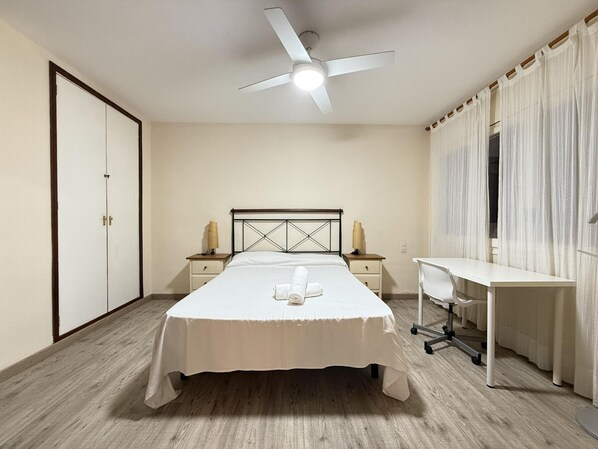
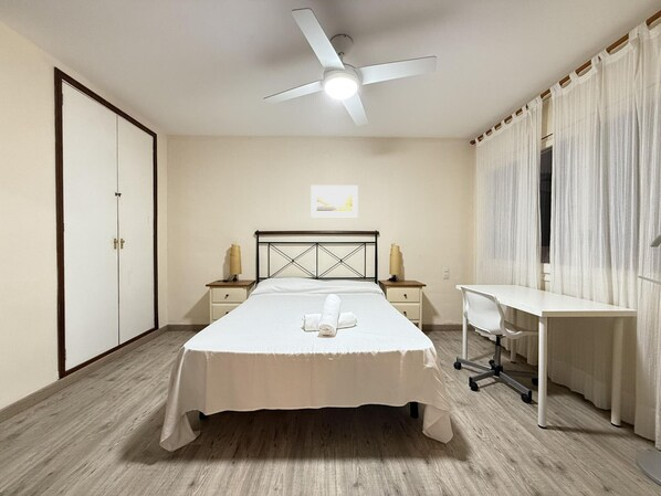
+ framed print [309,184,359,218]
